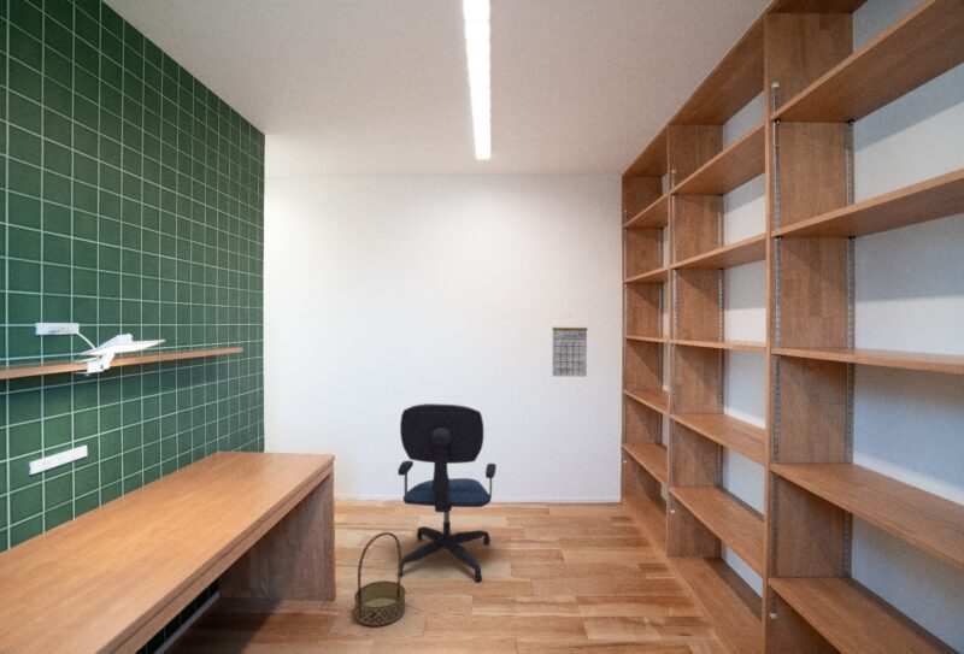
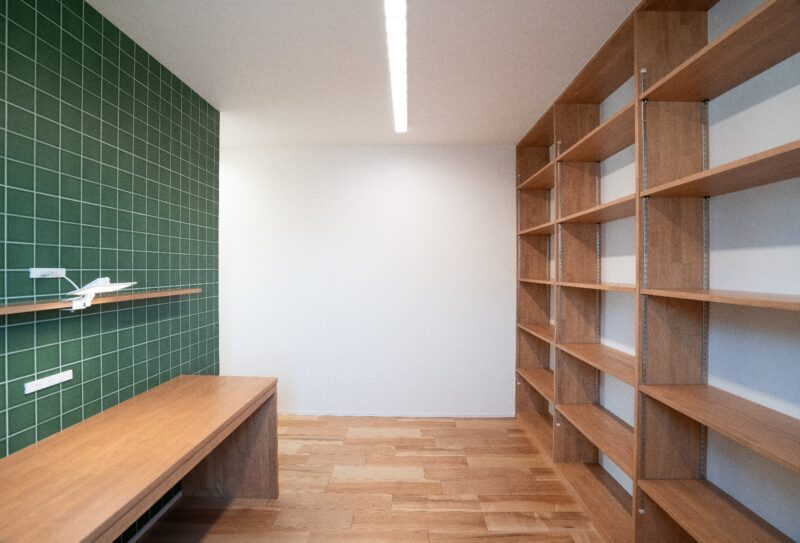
- calendar [552,314,588,378]
- basket [353,531,406,628]
- office chair [396,402,498,583]
